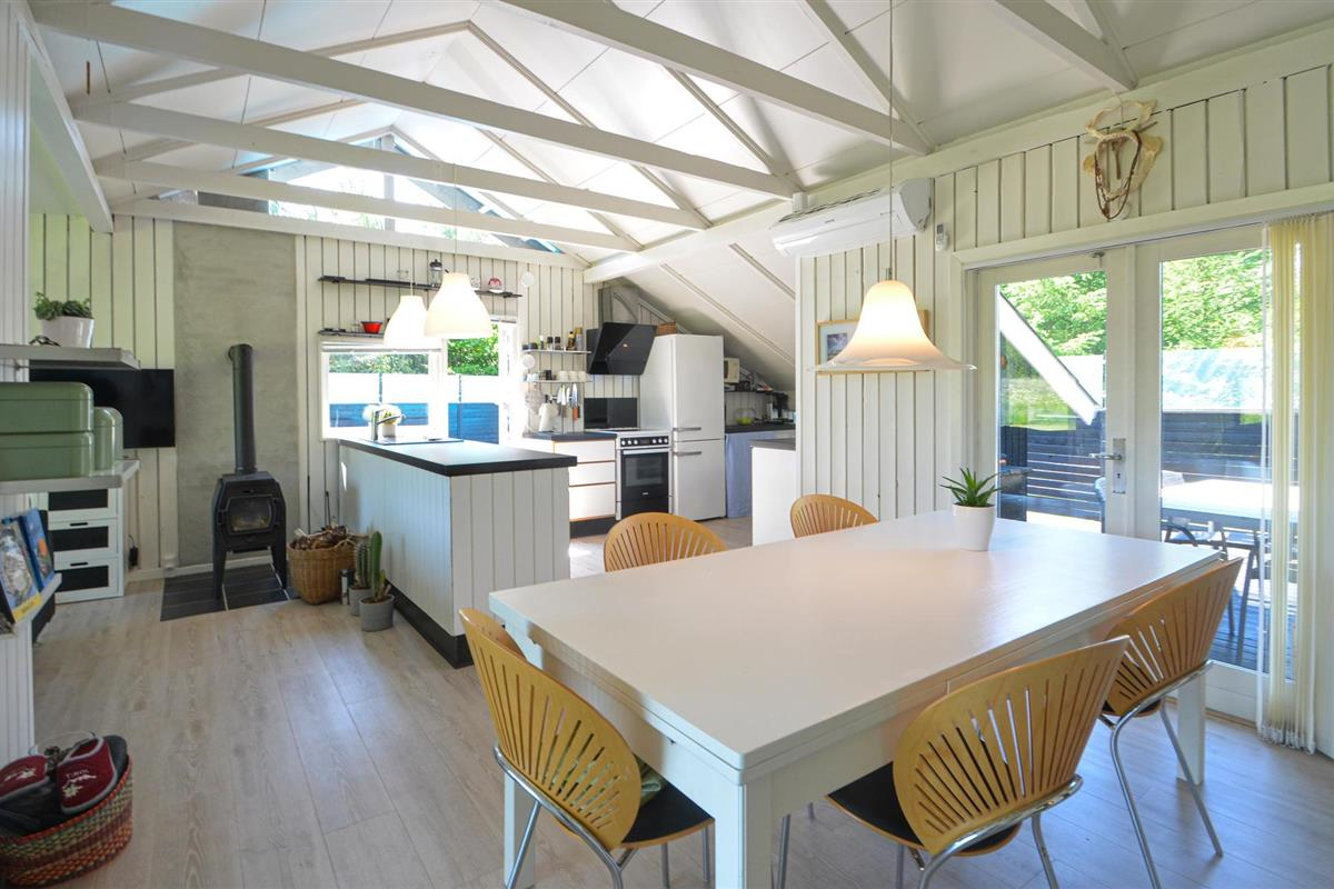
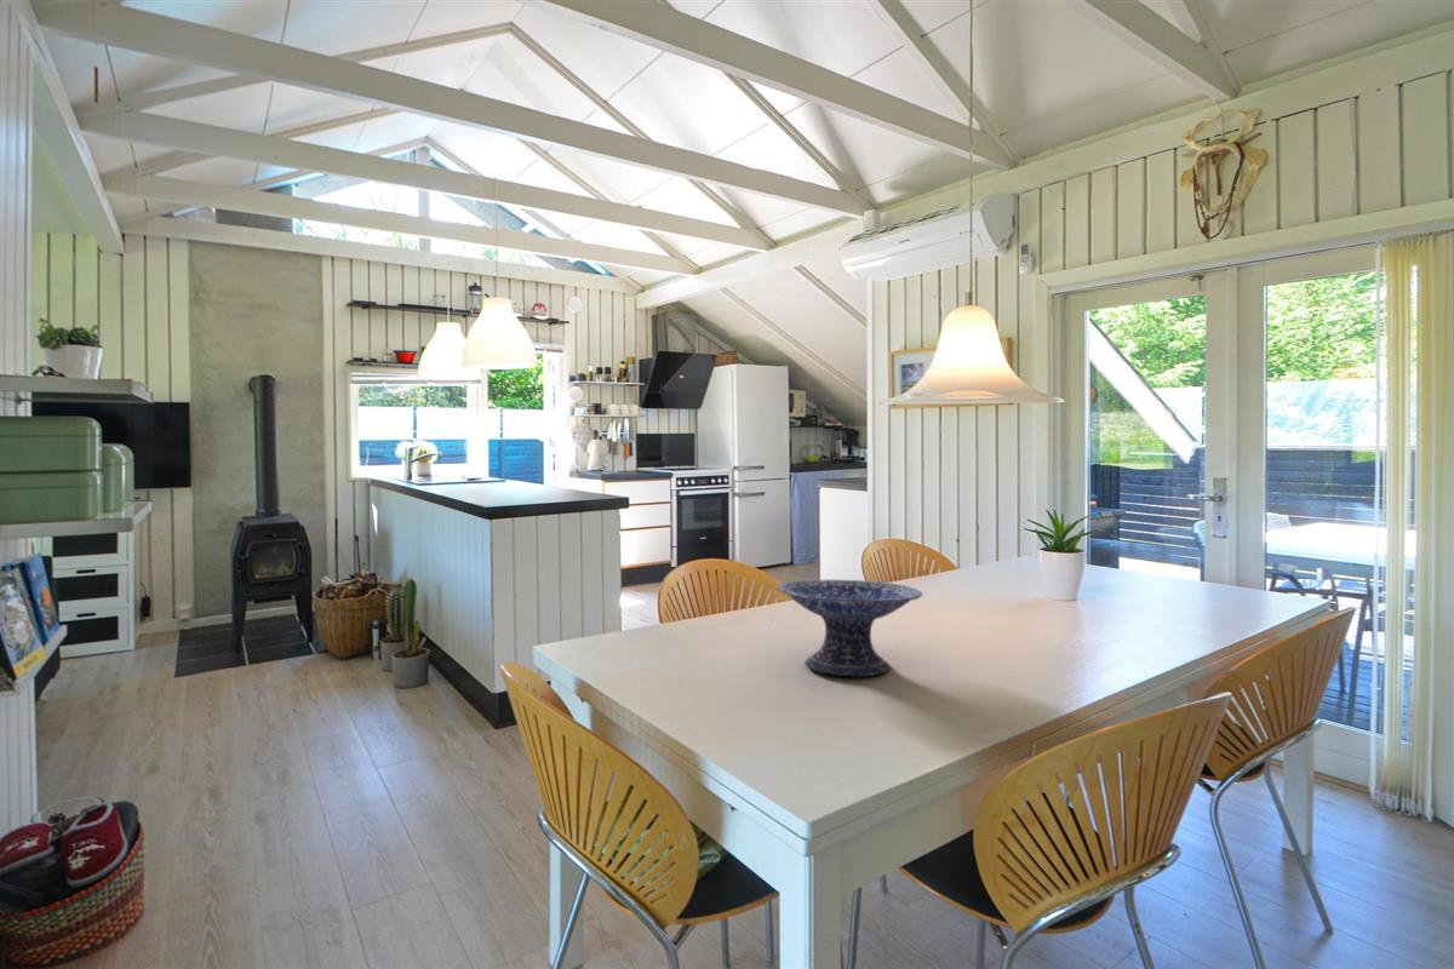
+ decorative bowl [775,579,923,677]
